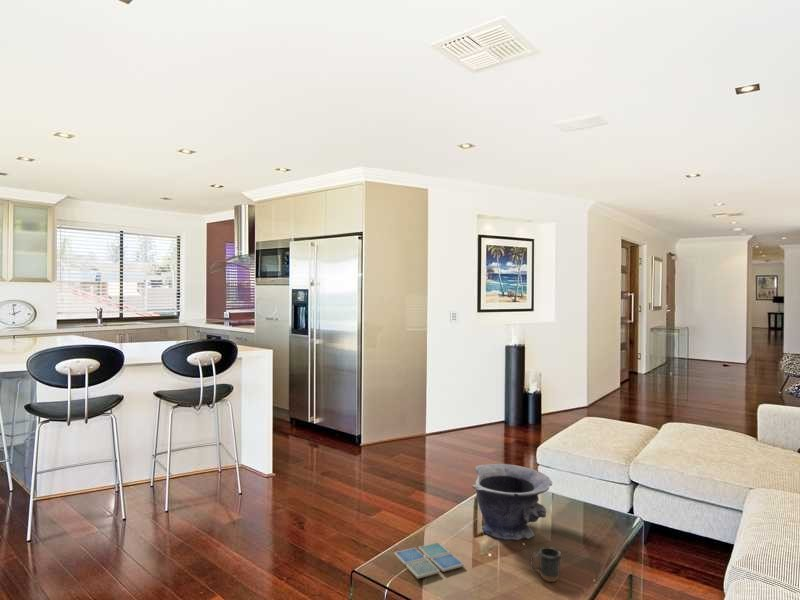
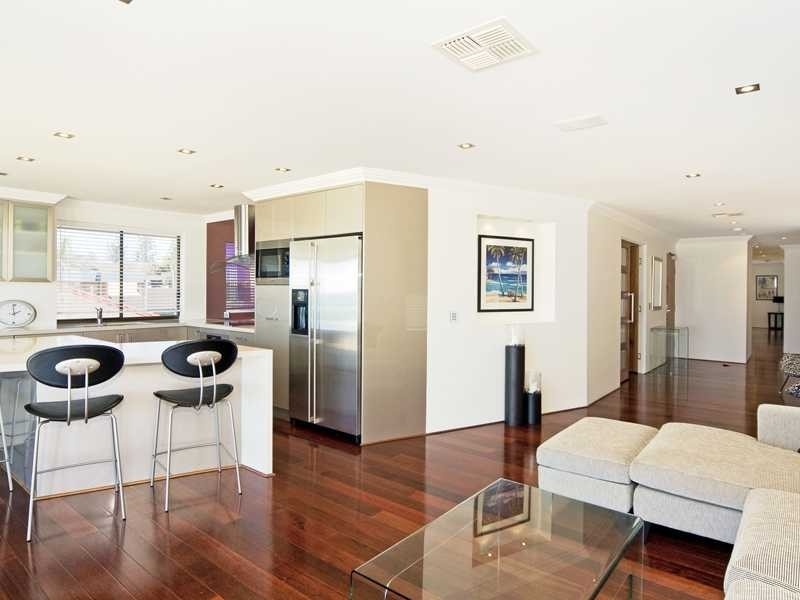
- mug [529,546,562,583]
- drink coaster [393,541,465,580]
- decorative bowl [471,463,553,541]
